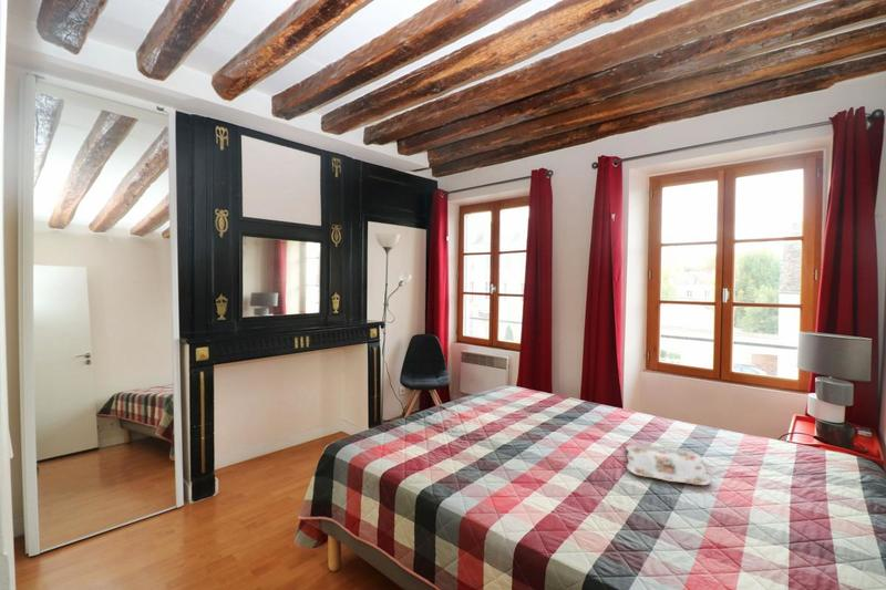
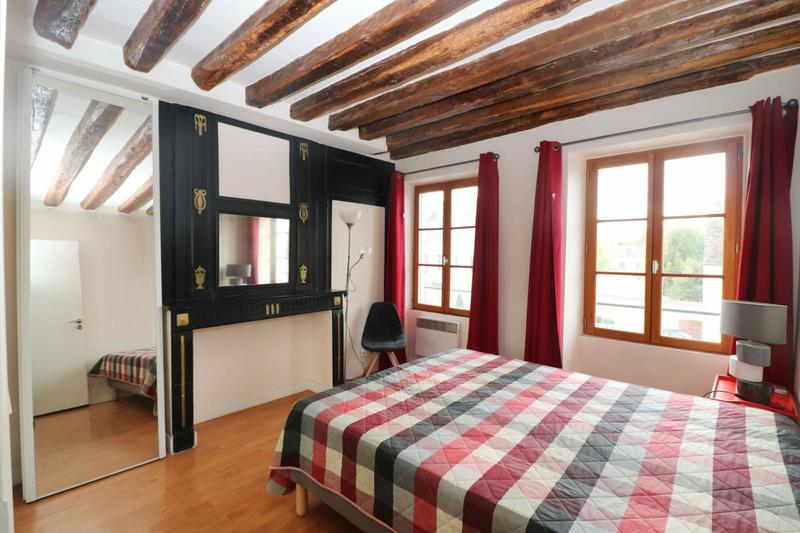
- serving tray [625,444,713,486]
